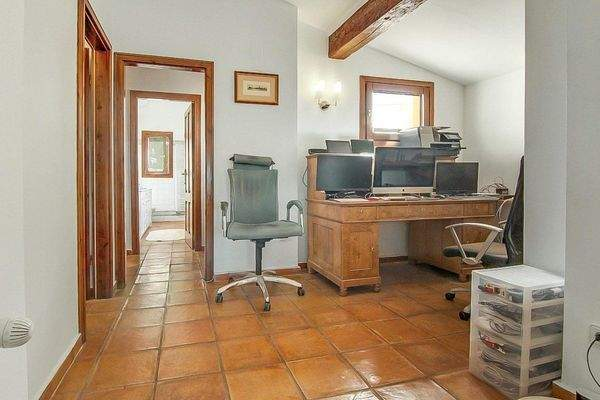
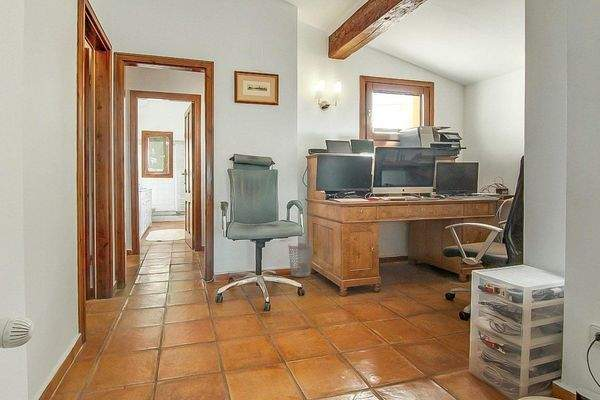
+ wastebasket [288,242,314,278]
